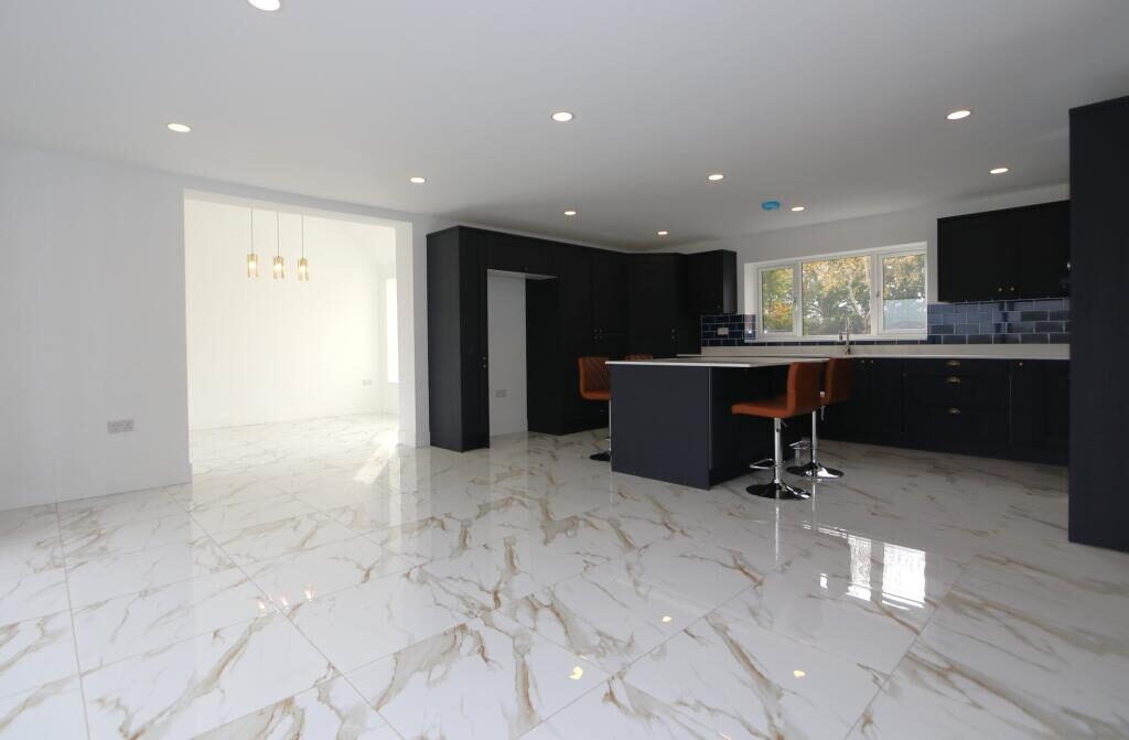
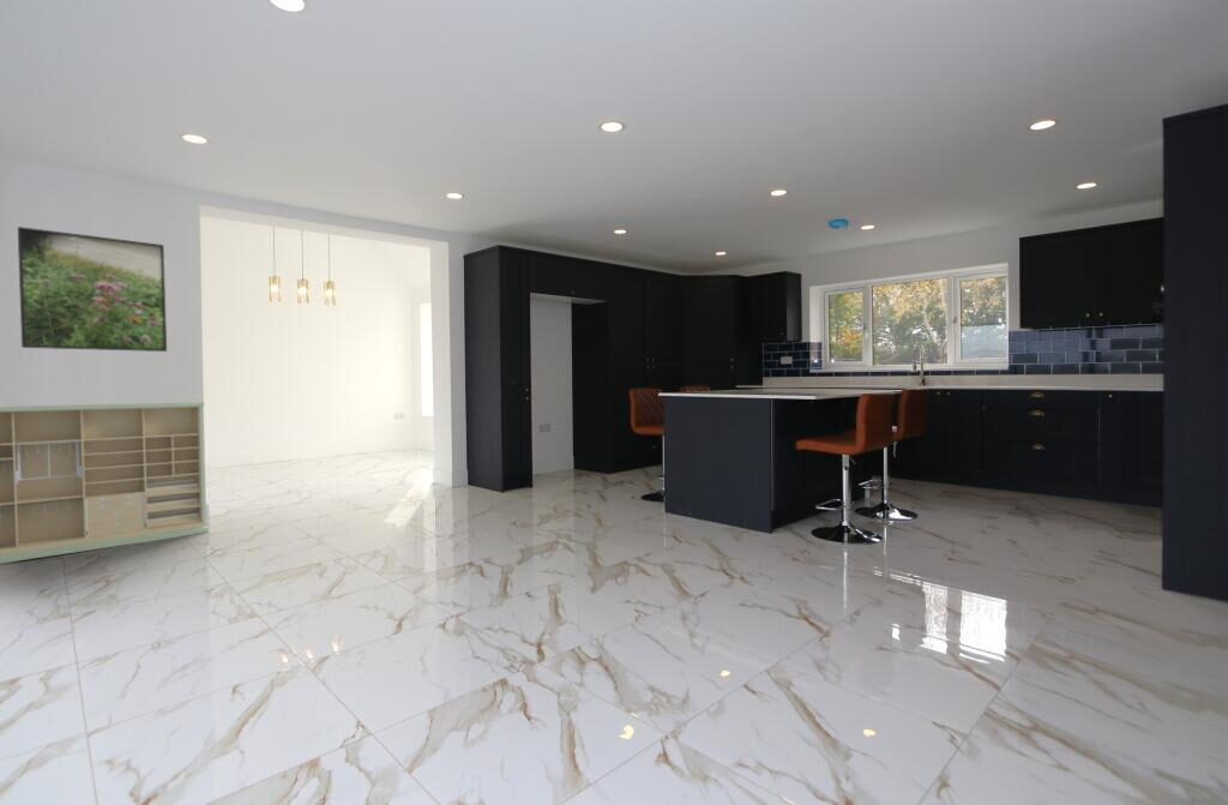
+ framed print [17,226,168,353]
+ storage cabinet [0,401,210,565]
